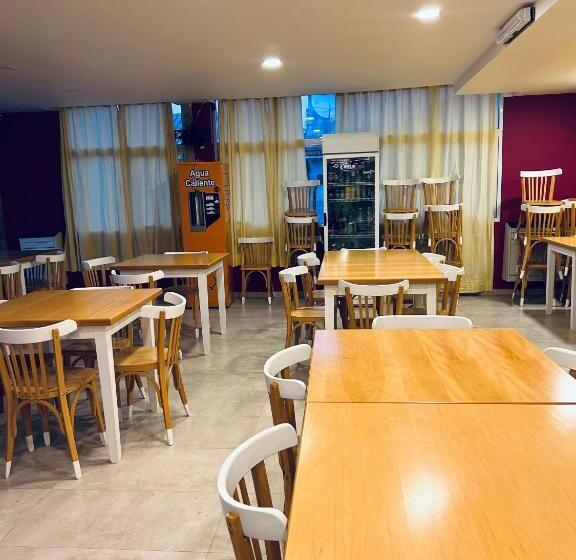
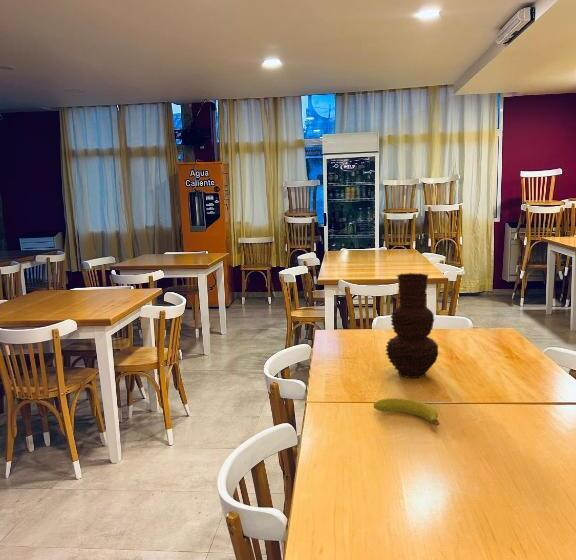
+ fruit [373,397,441,427]
+ vase [385,272,439,379]
